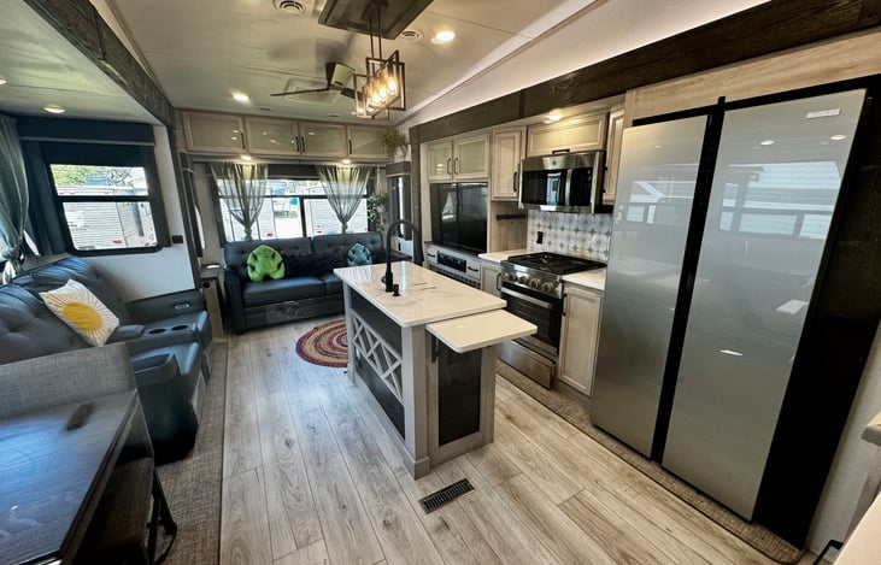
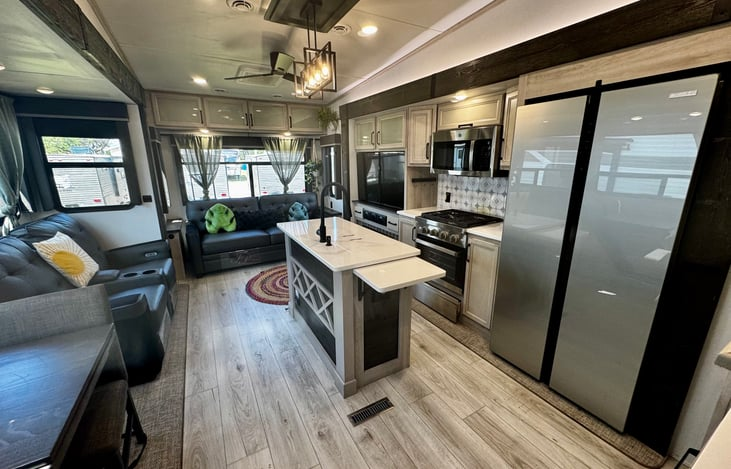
- remote control [65,400,95,431]
